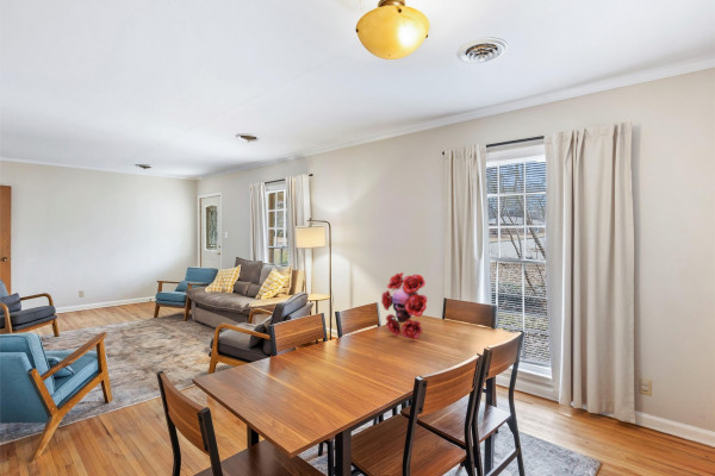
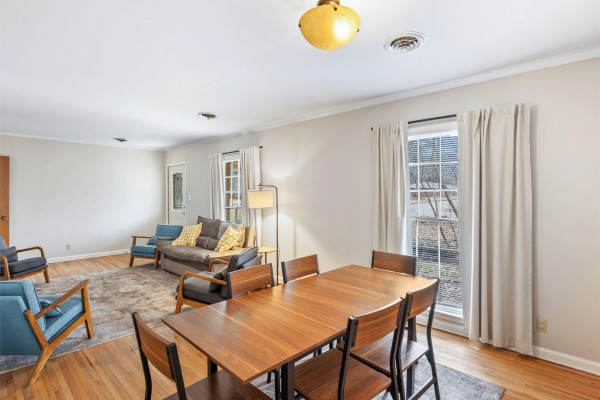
- flower arrangement [380,271,428,340]
